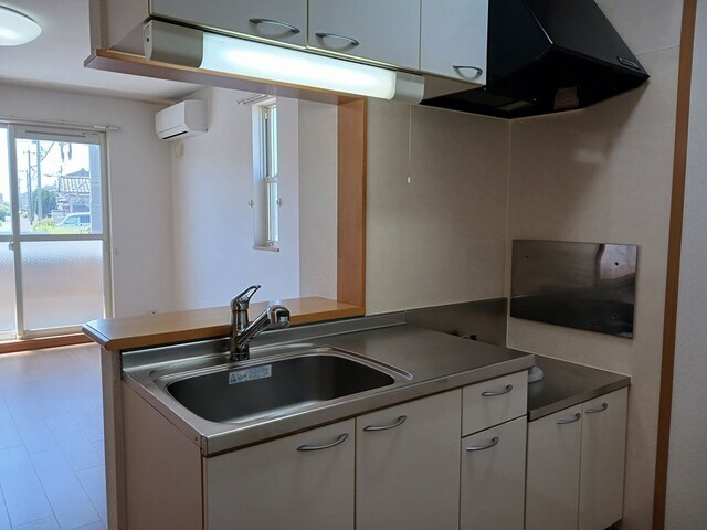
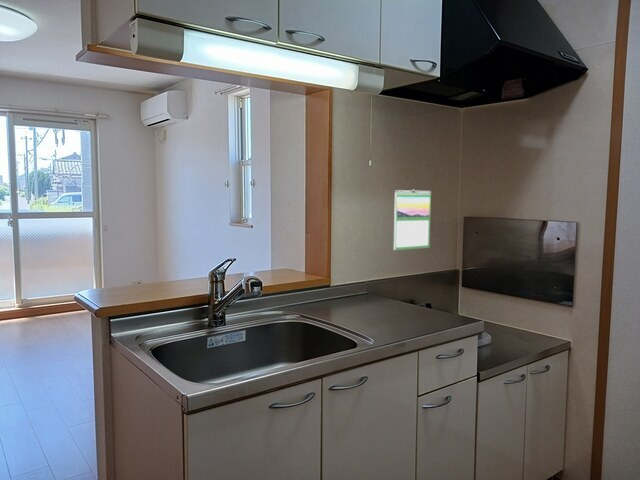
+ calendar [393,189,432,251]
